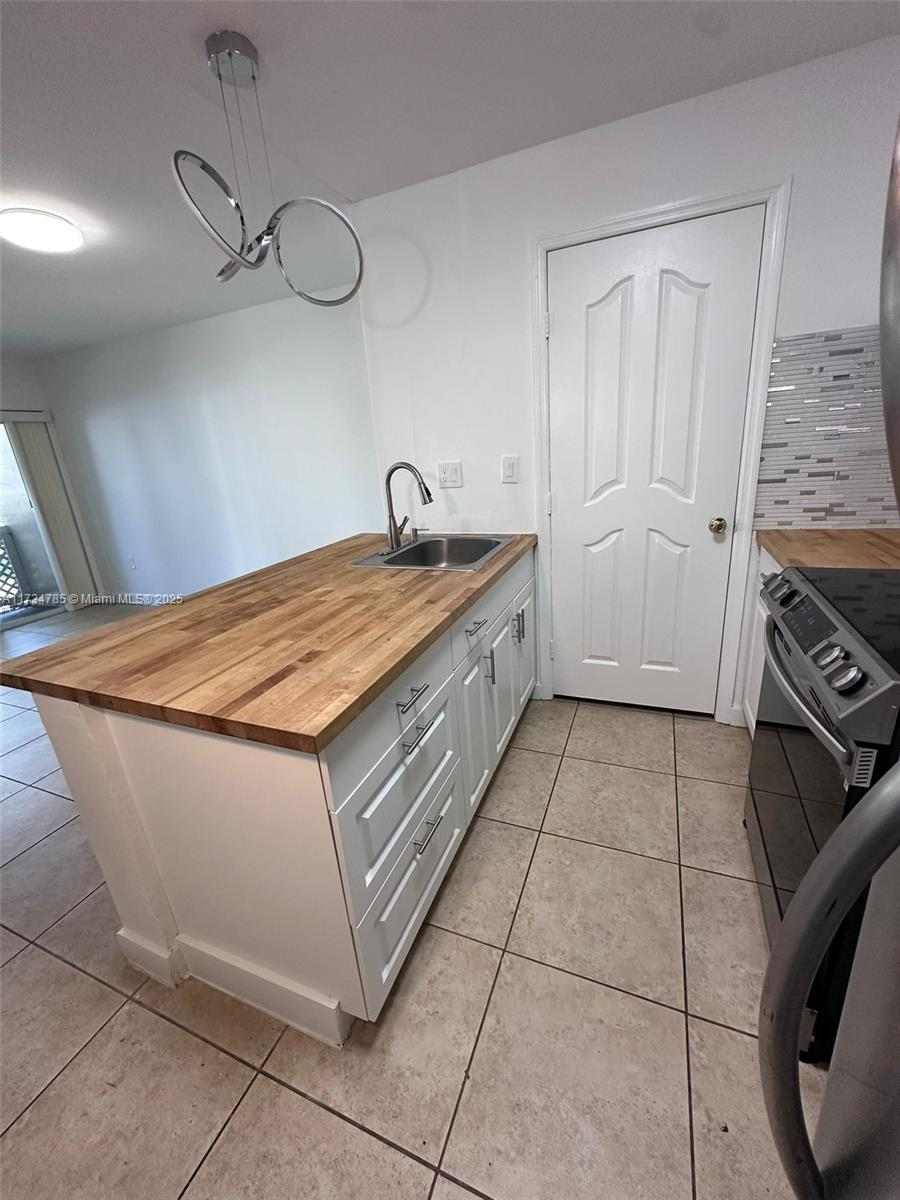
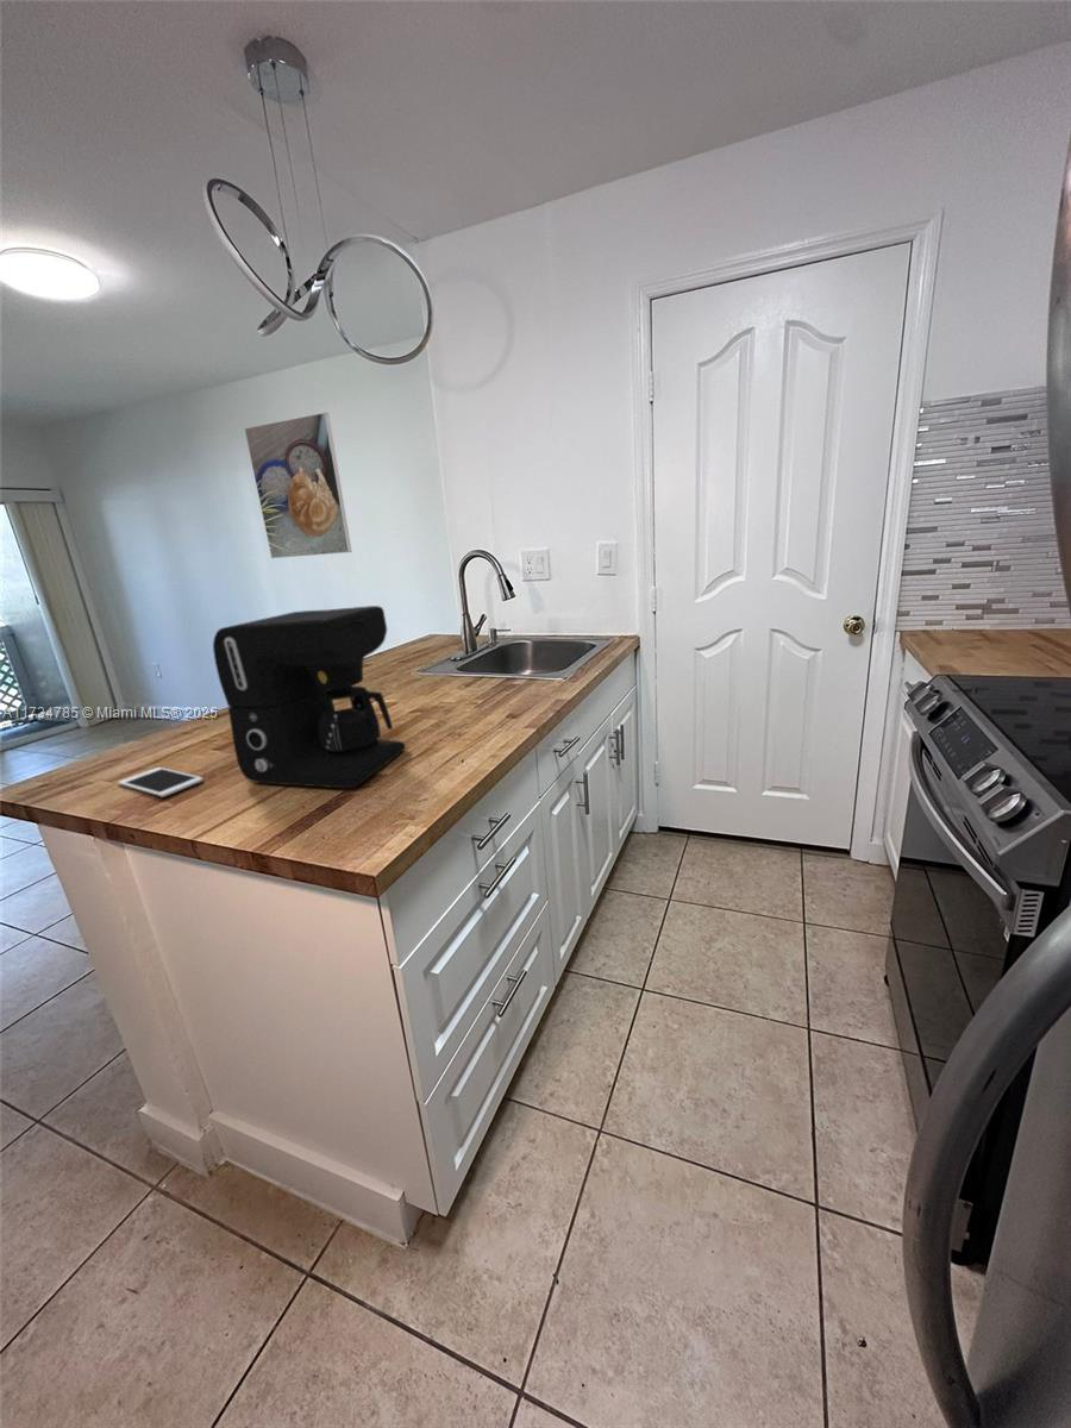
+ coffee maker [212,605,406,789]
+ cell phone [117,766,205,798]
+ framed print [243,412,353,559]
